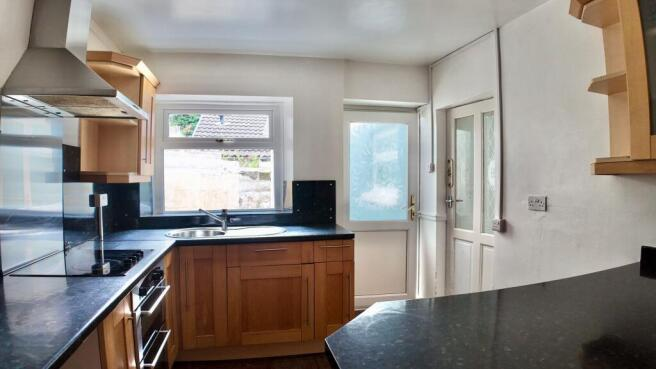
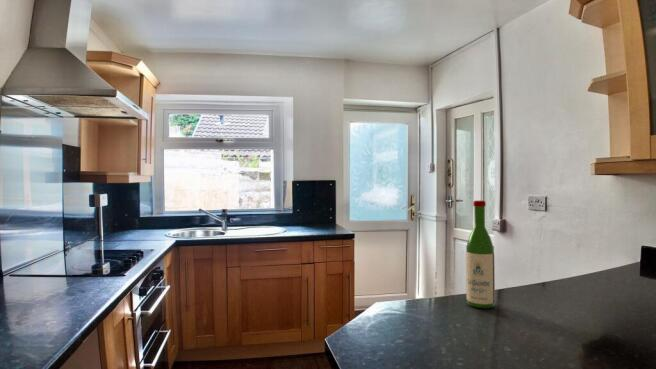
+ wine bottle [465,200,496,309]
